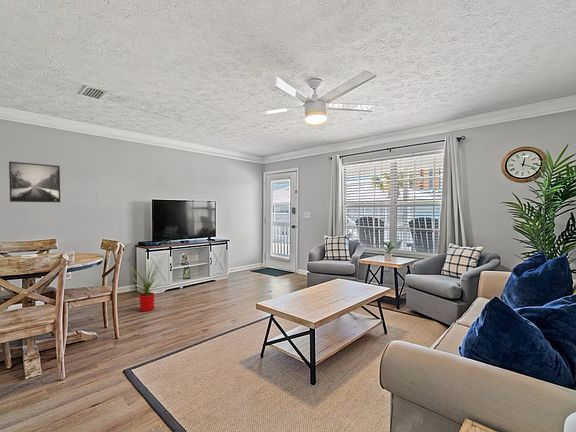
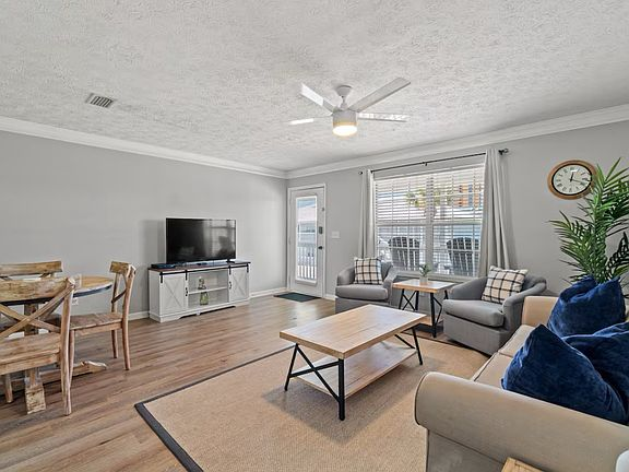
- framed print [8,161,61,203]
- house plant [127,259,164,313]
